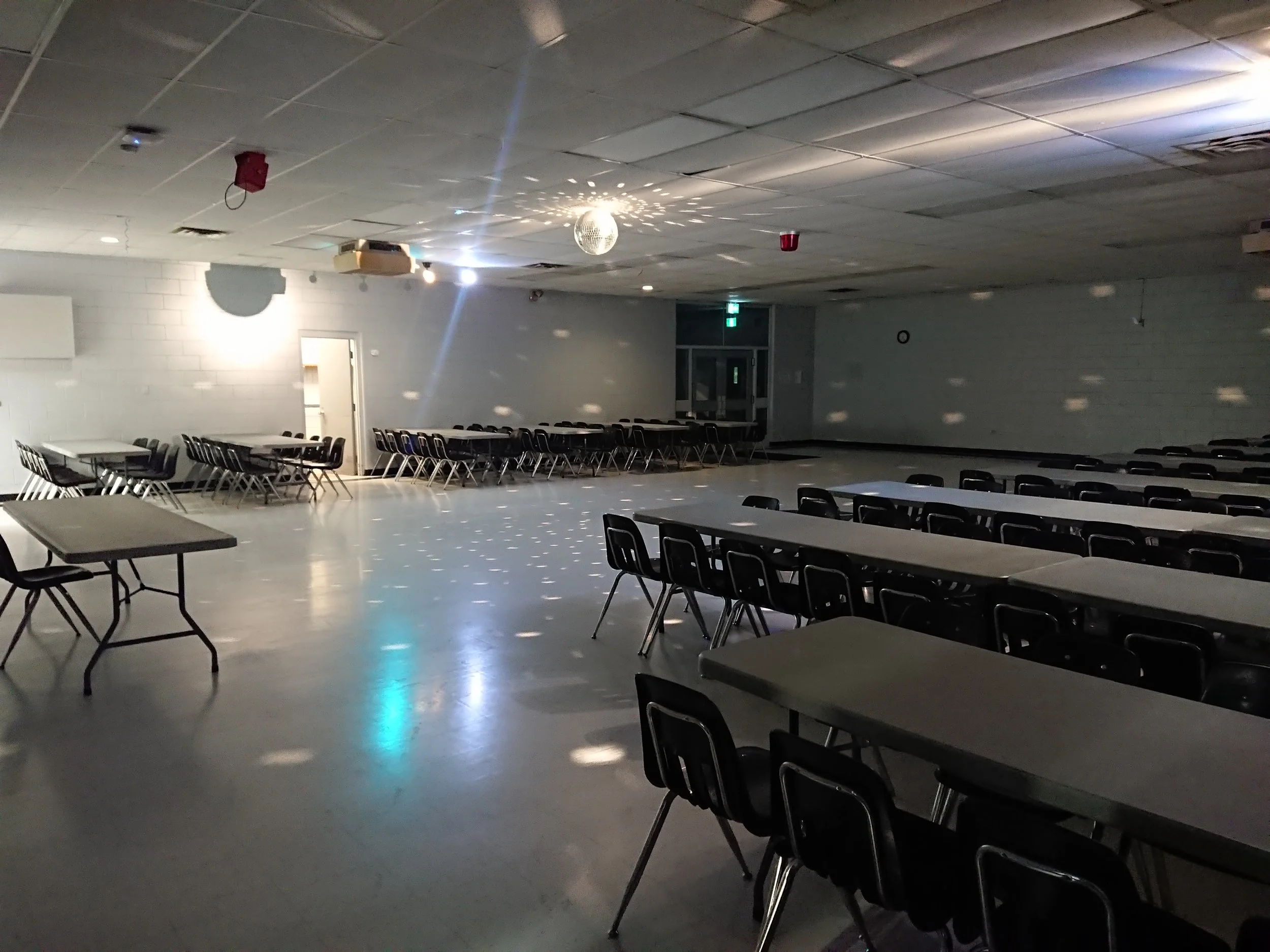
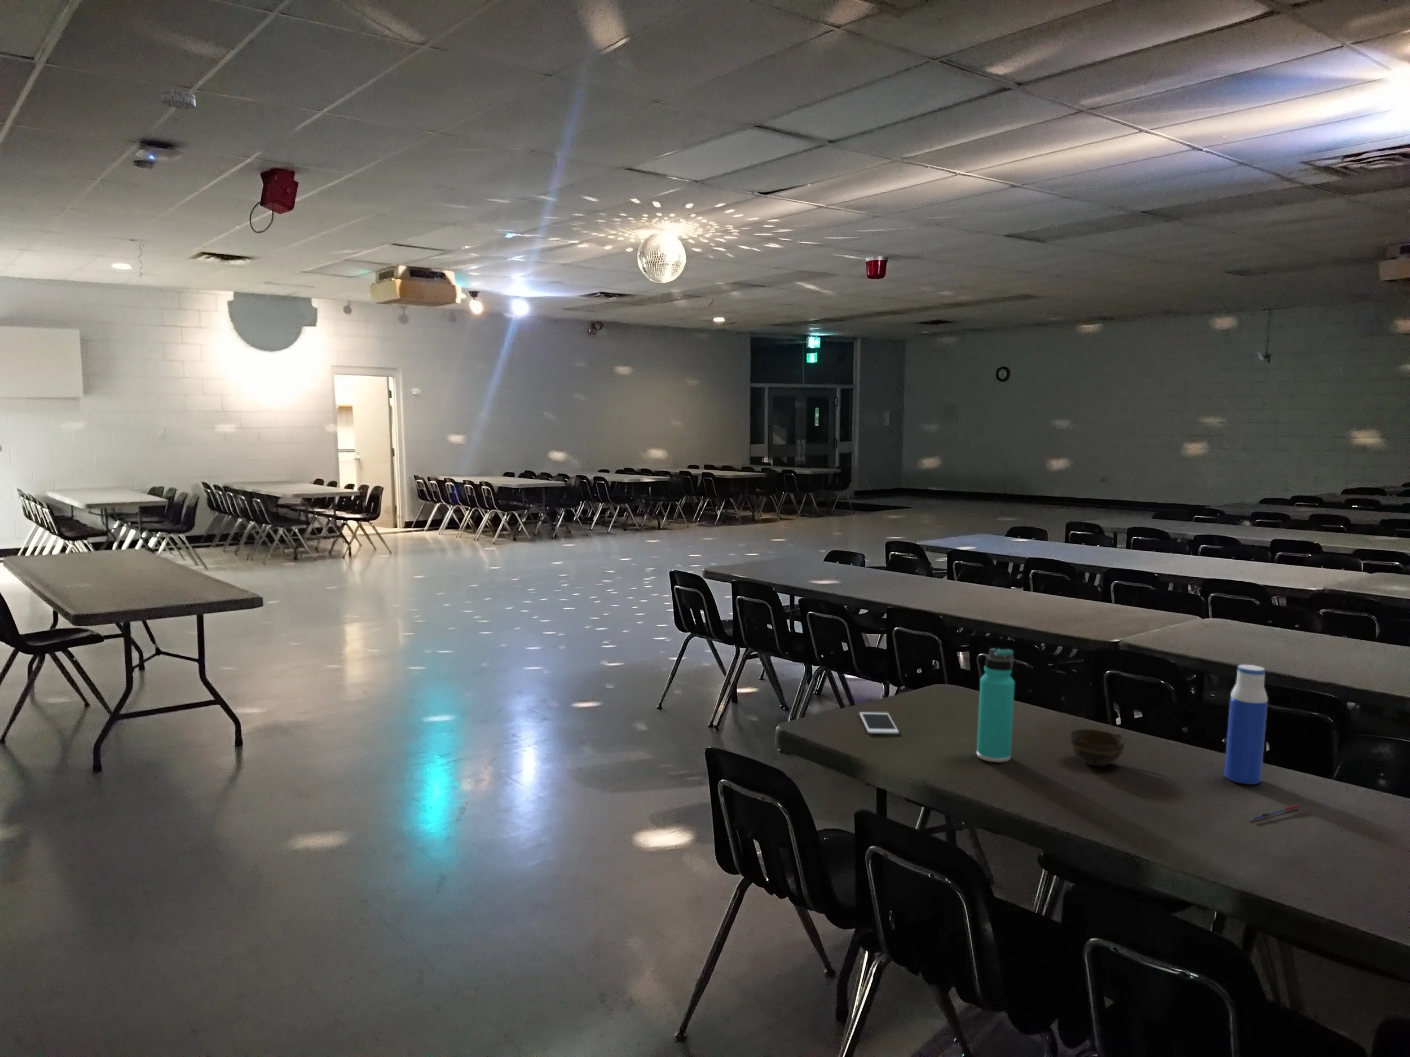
+ thermos bottle [976,647,1015,763]
+ cell phone [859,712,899,735]
+ water bottle [1223,664,1268,785]
+ smoke detector [160,88,197,110]
+ cup [1069,728,1125,767]
+ pen [1249,804,1301,822]
